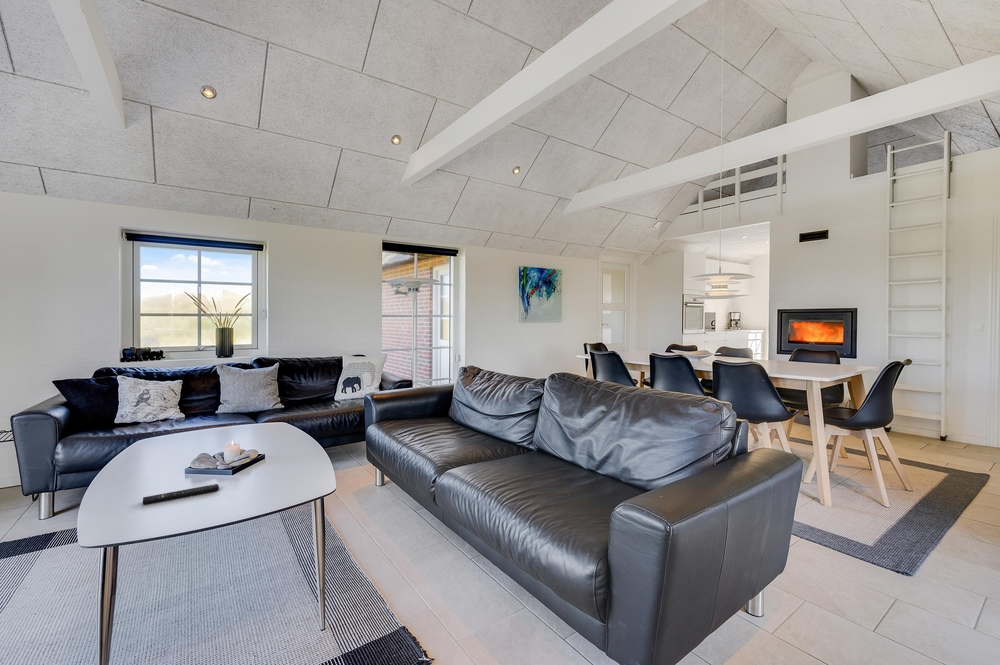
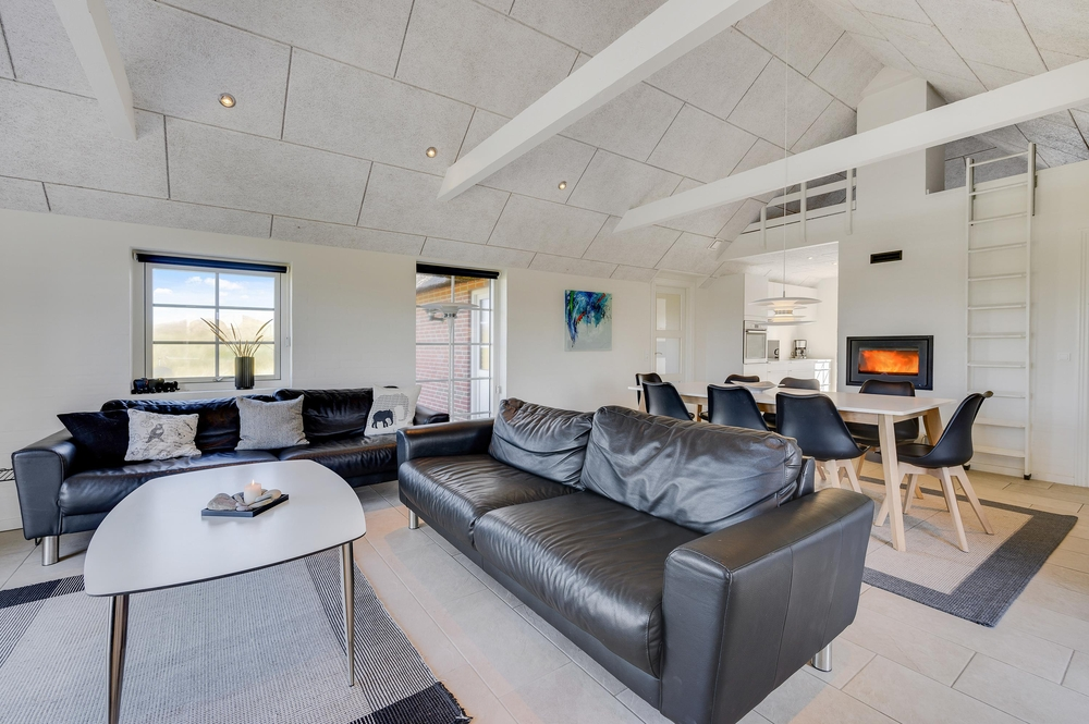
- remote control [142,483,220,505]
